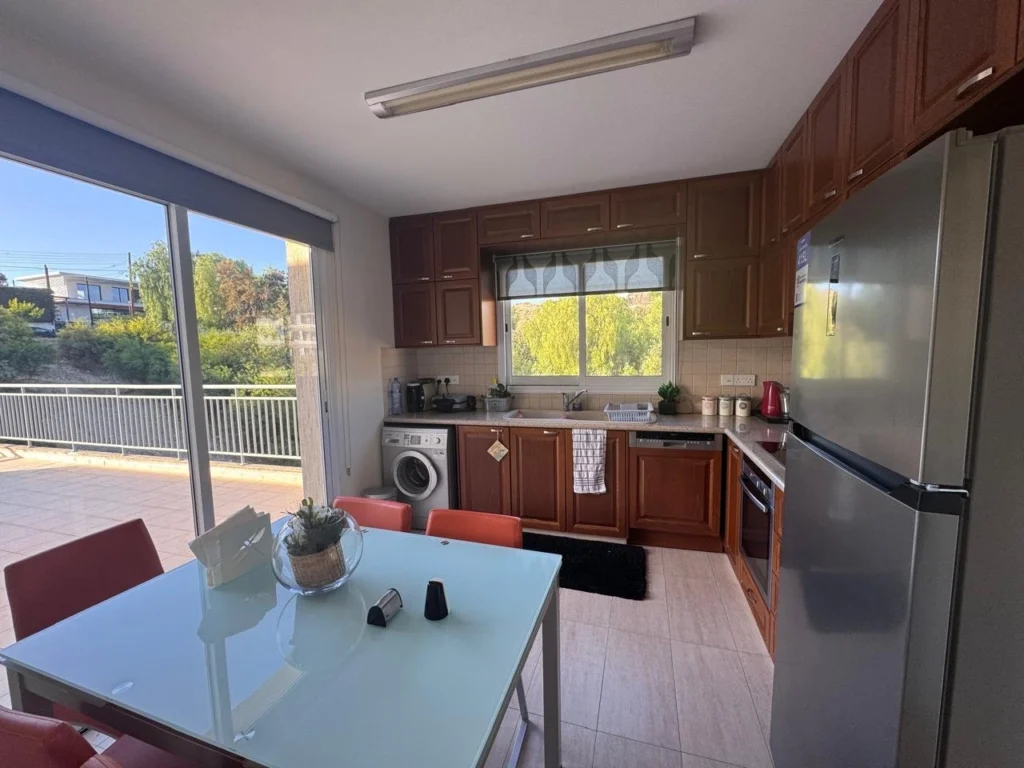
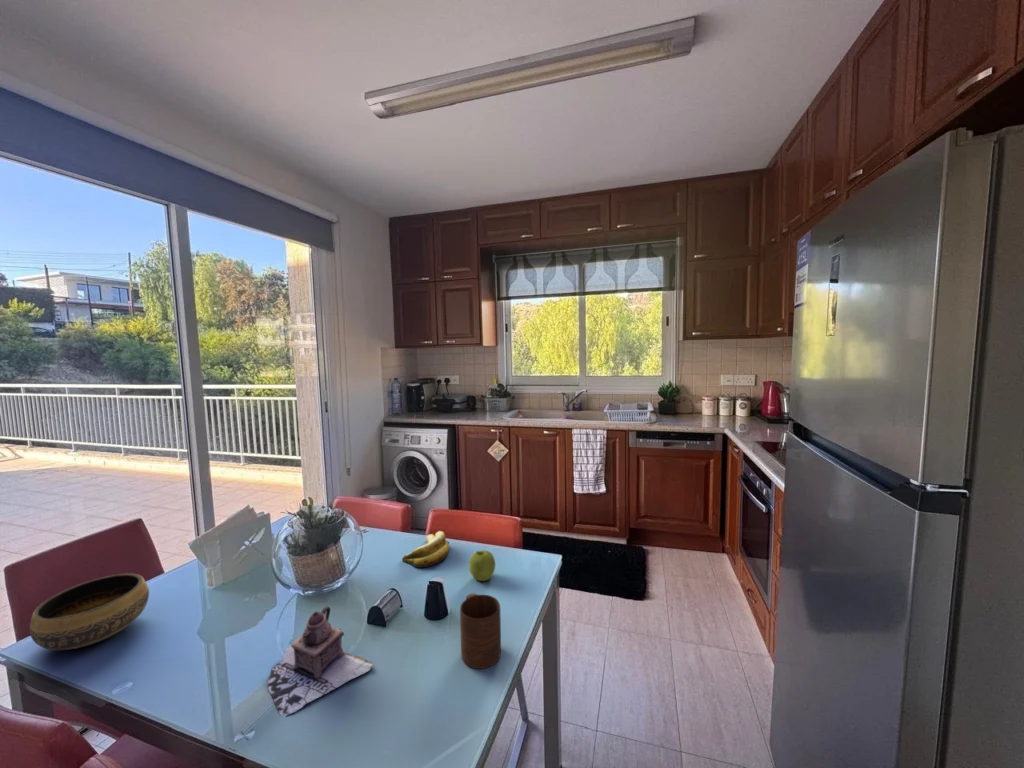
+ bowl [28,573,150,651]
+ teapot [266,605,374,718]
+ cup [459,592,502,670]
+ fruit [468,549,496,582]
+ banana [401,530,450,569]
